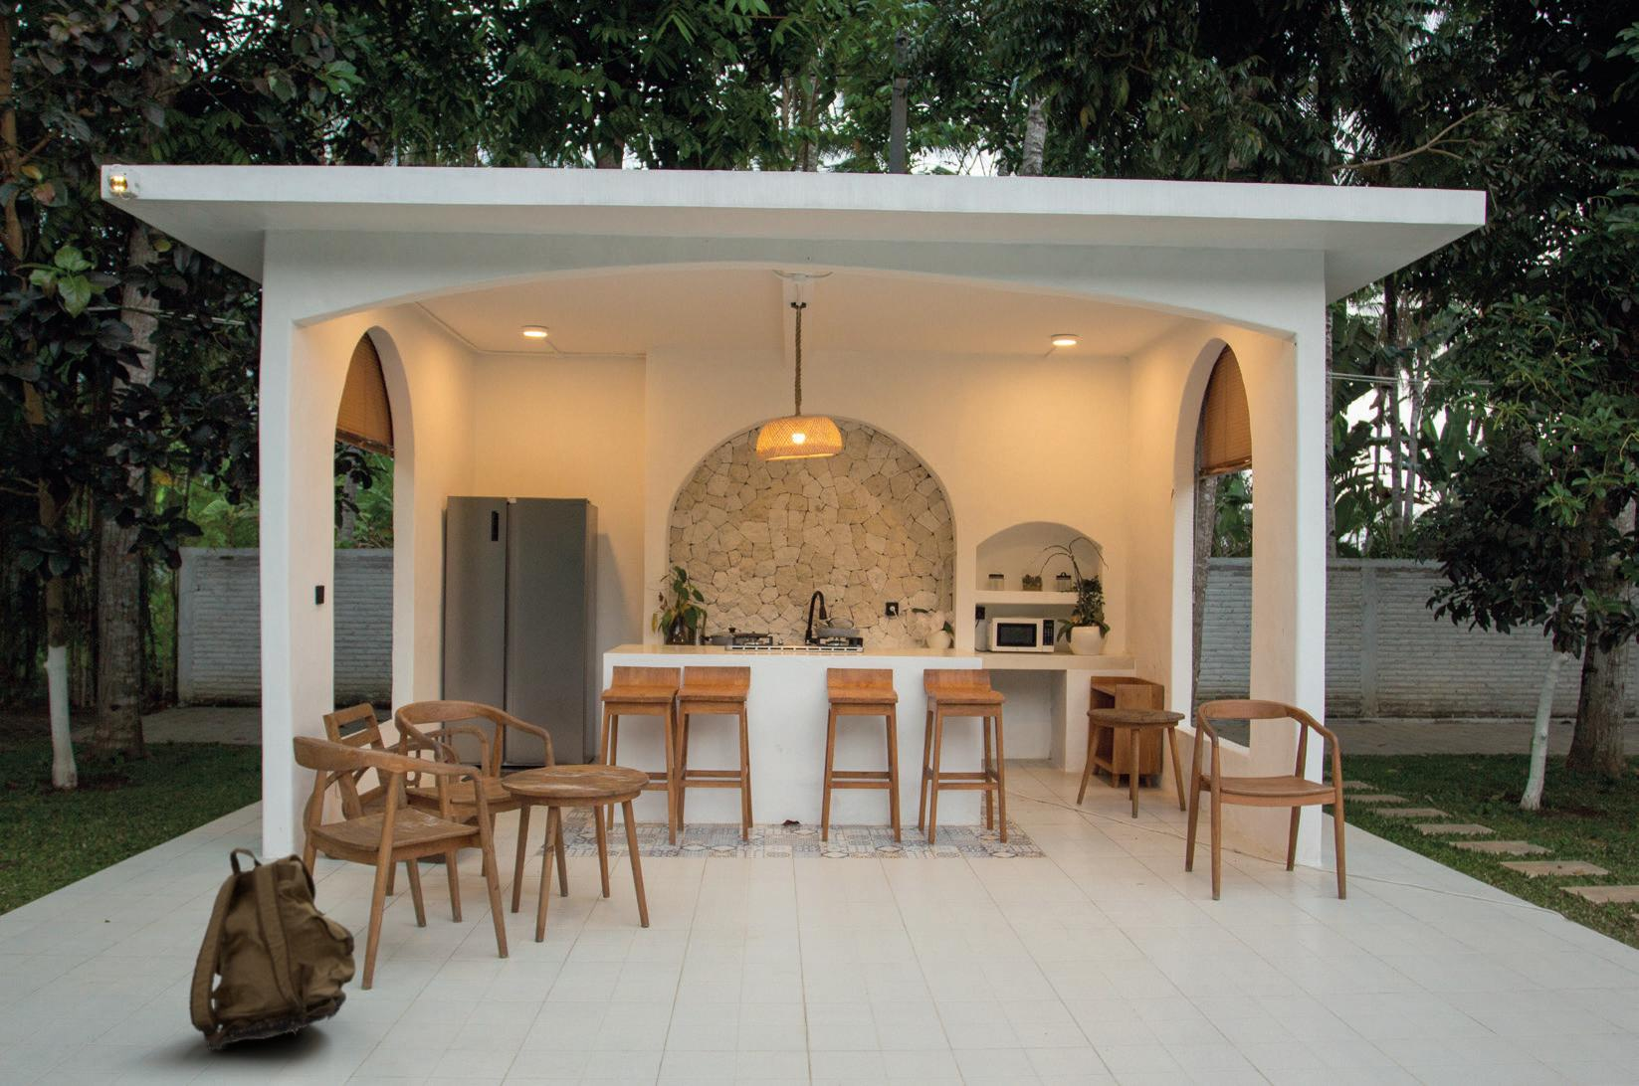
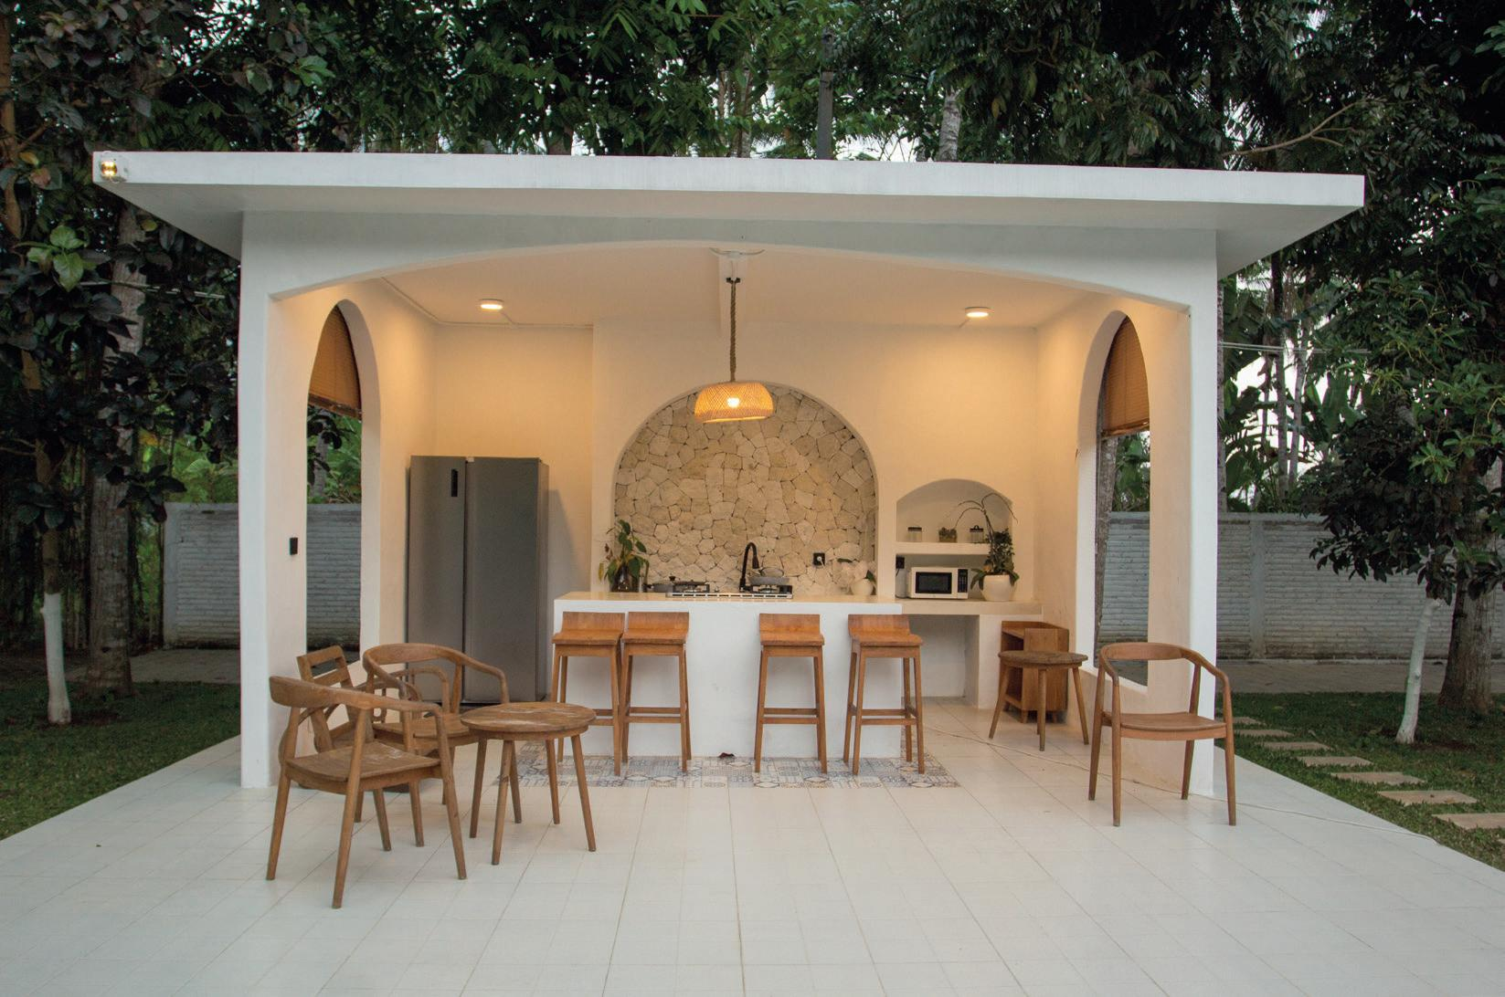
- backpack [188,846,358,1050]
